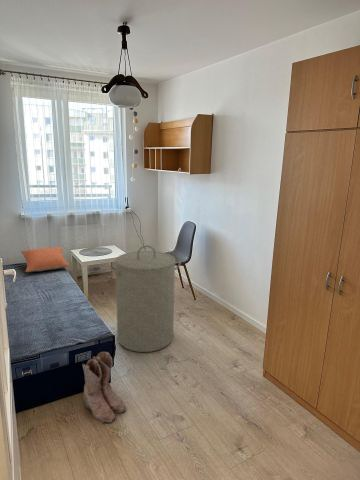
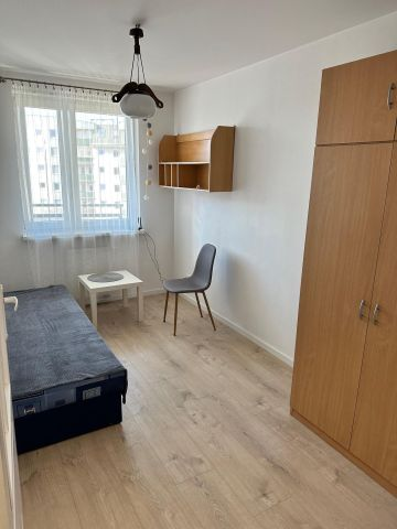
- laundry hamper [107,244,182,353]
- pillow [20,246,70,273]
- boots [82,351,127,423]
